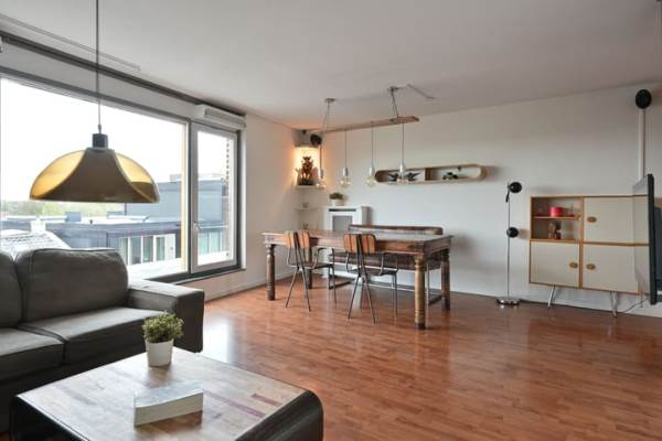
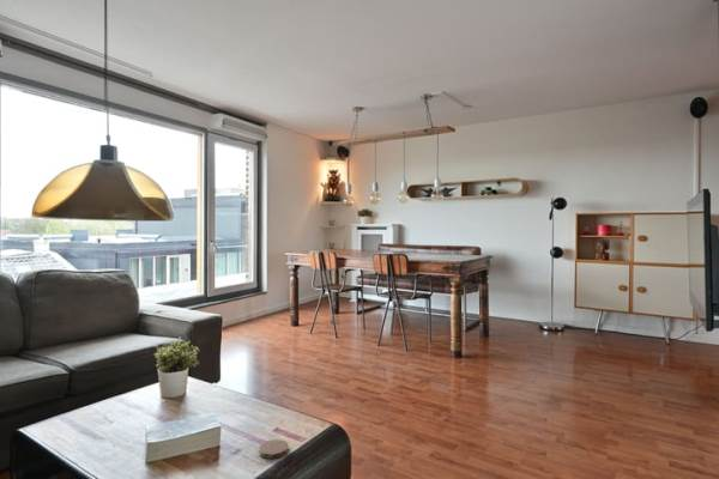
+ coaster [258,438,289,460]
